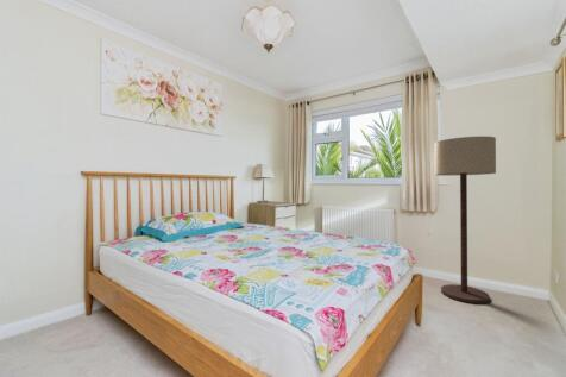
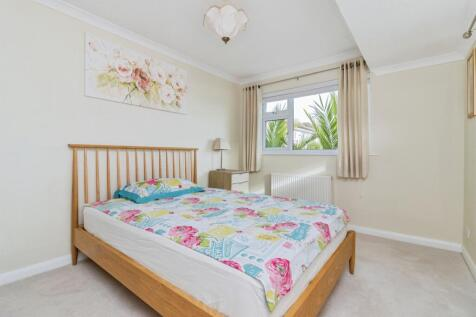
- floor lamp [433,136,497,304]
